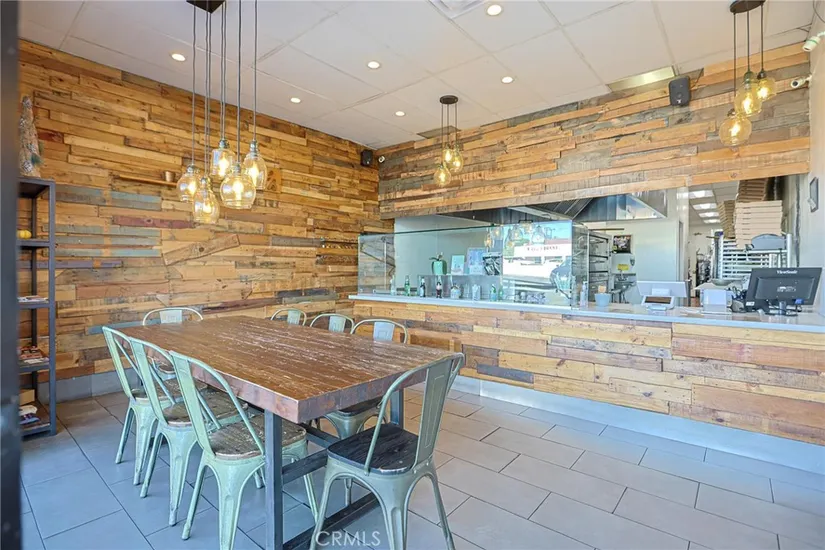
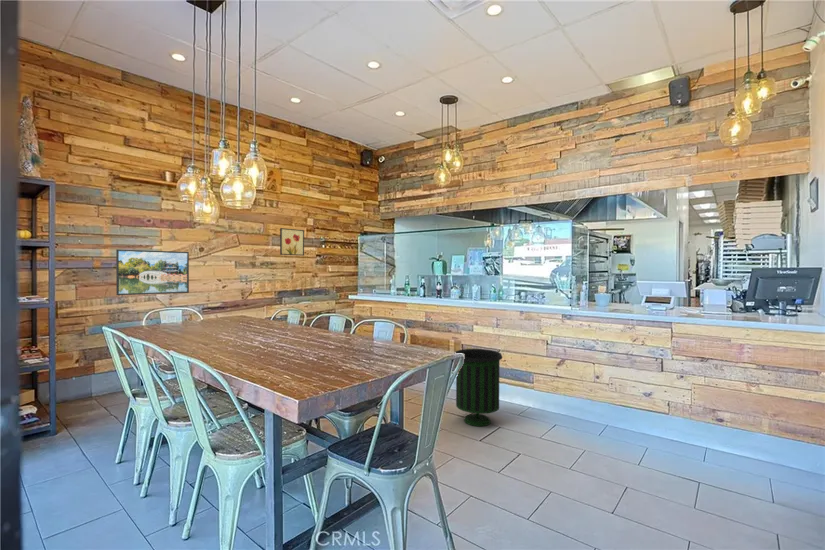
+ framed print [115,248,190,296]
+ wall art [279,227,305,257]
+ trash can [455,348,503,427]
